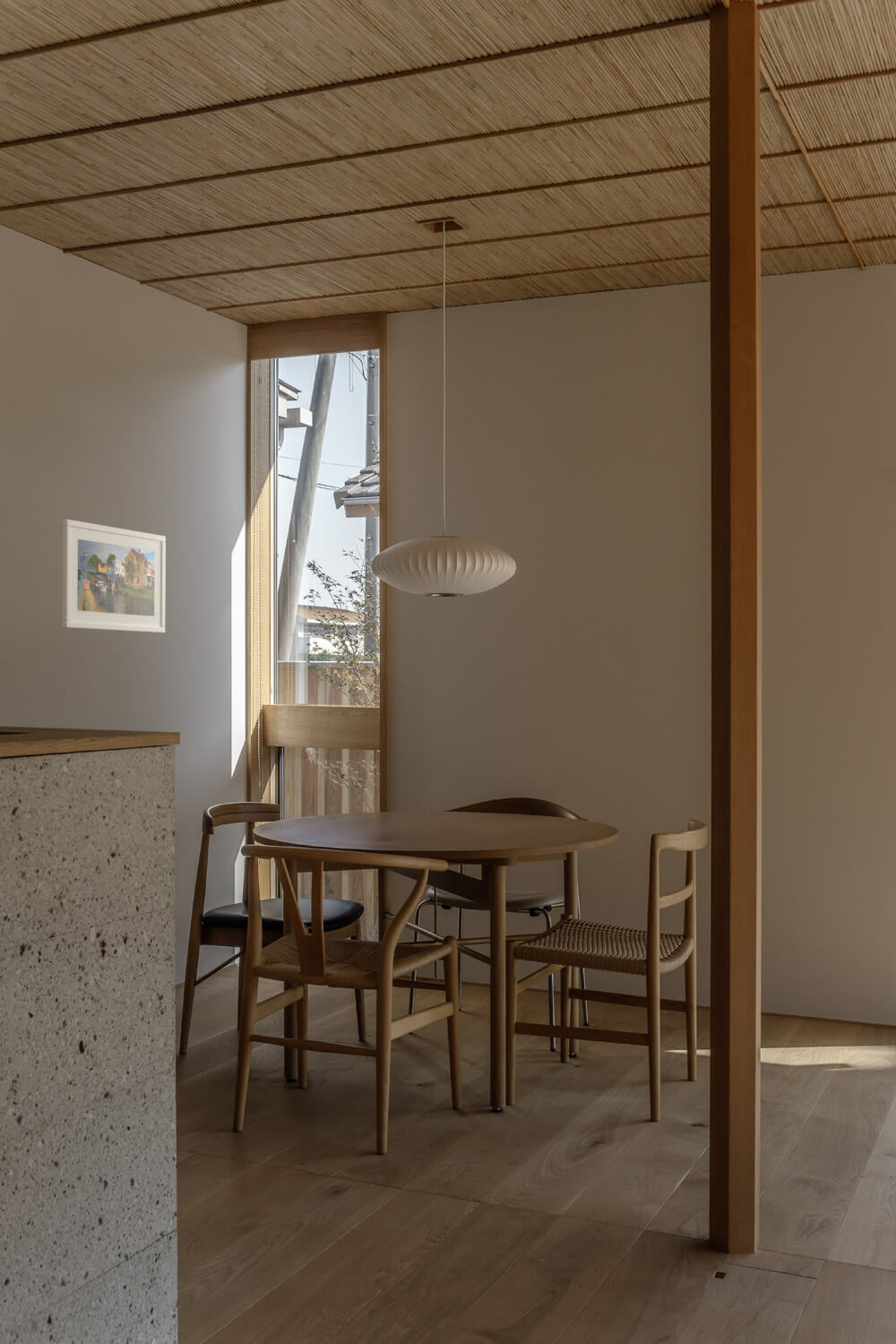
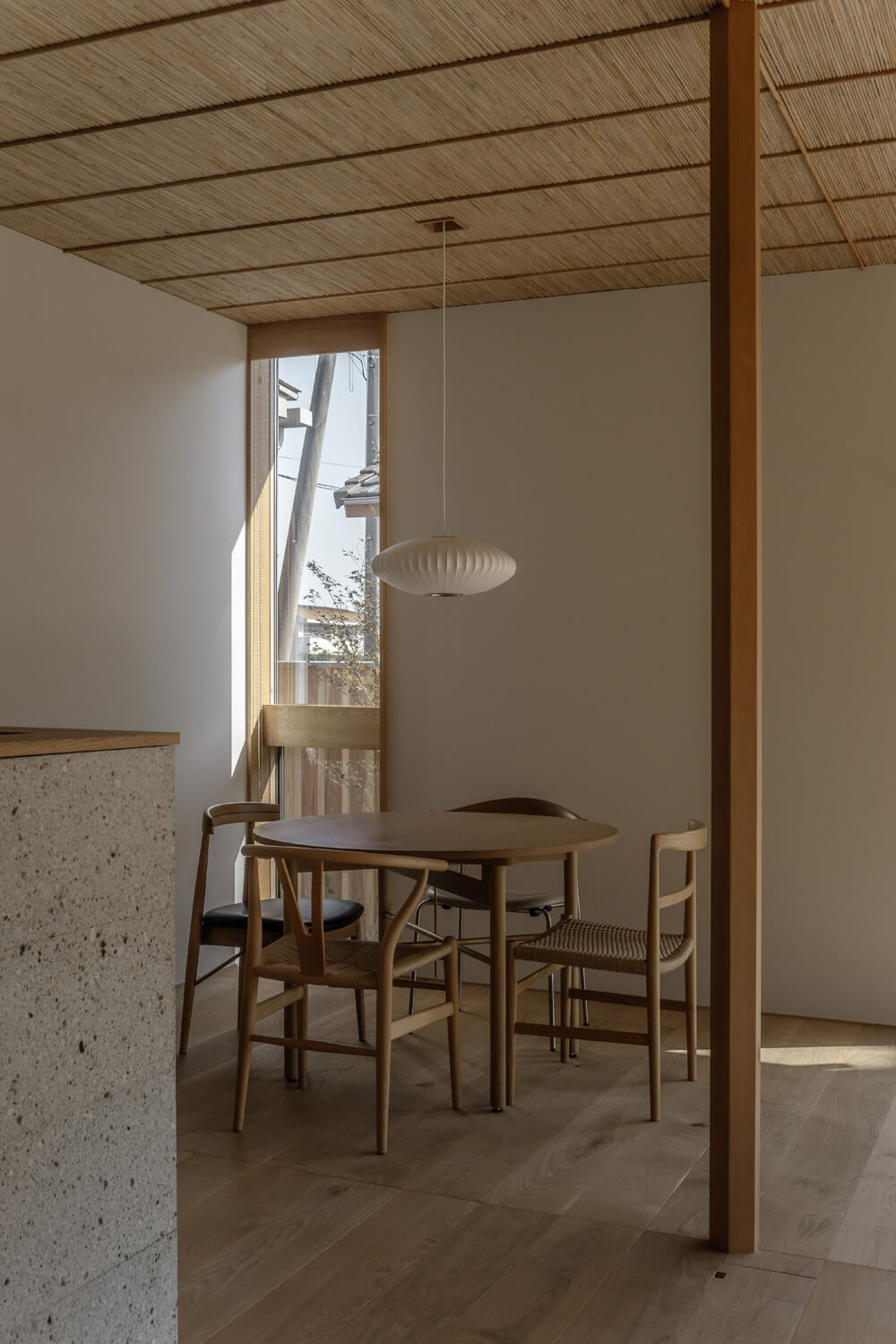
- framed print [61,518,167,634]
